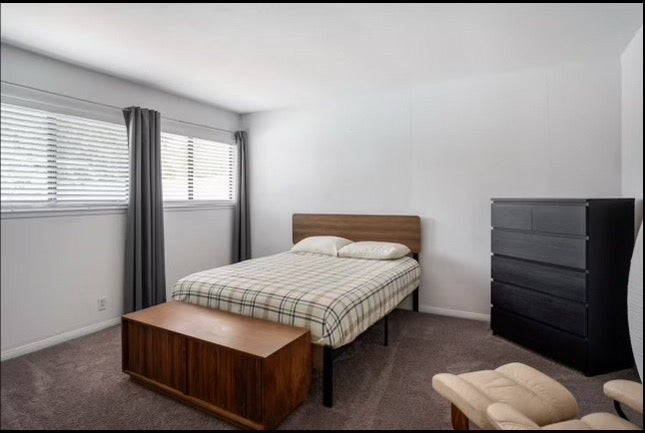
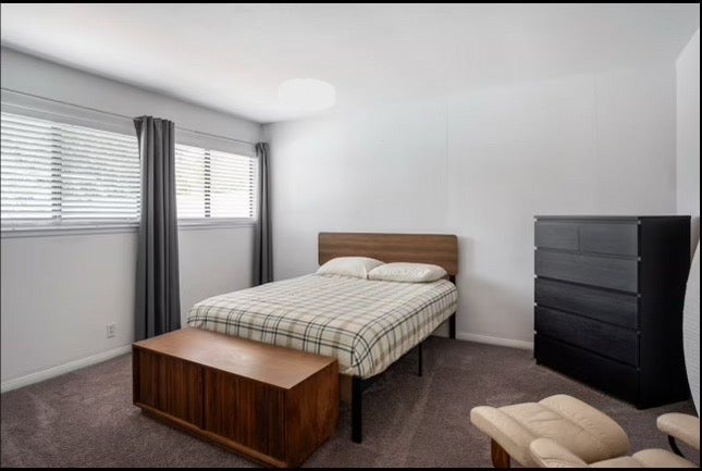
+ ceiling light [279,77,336,111]
